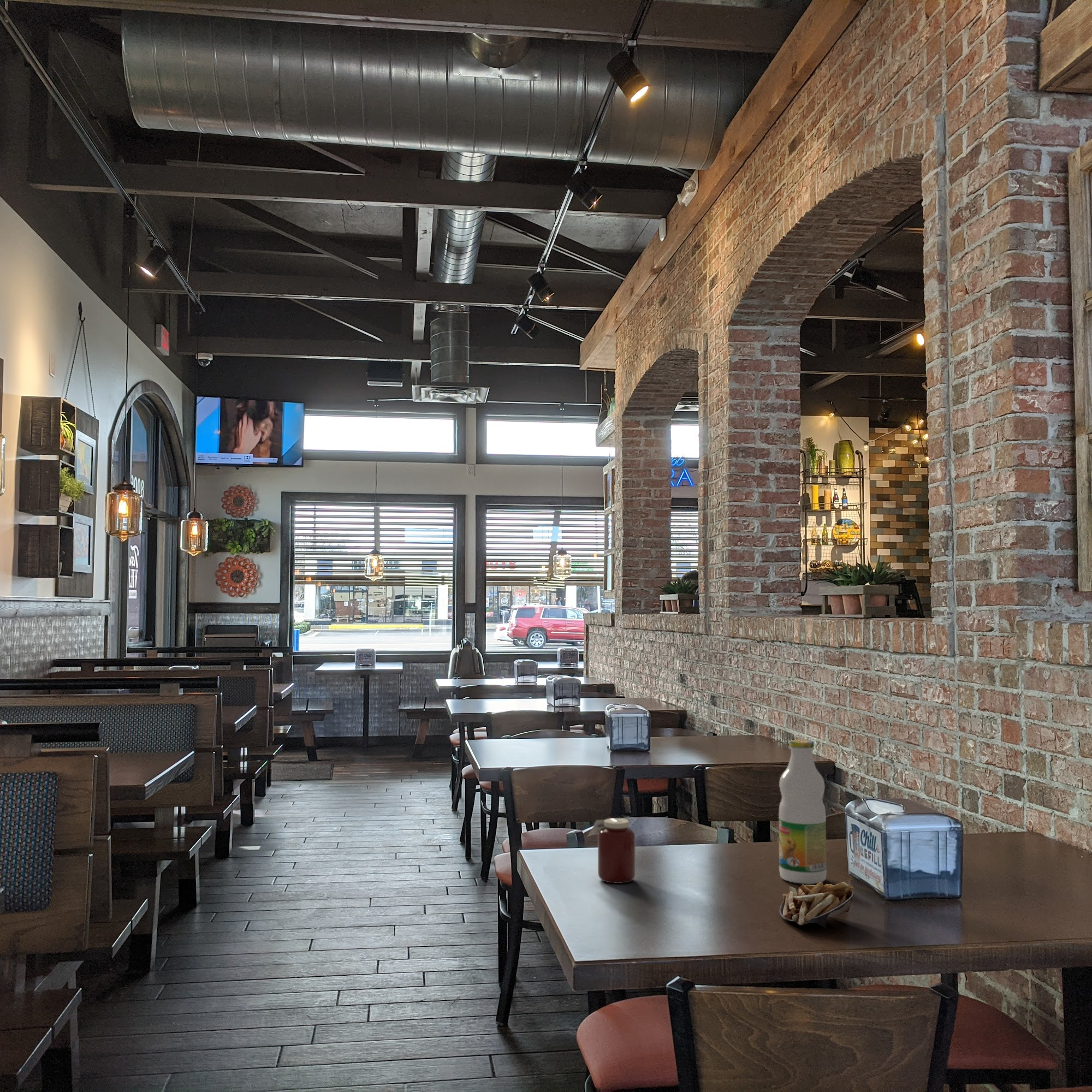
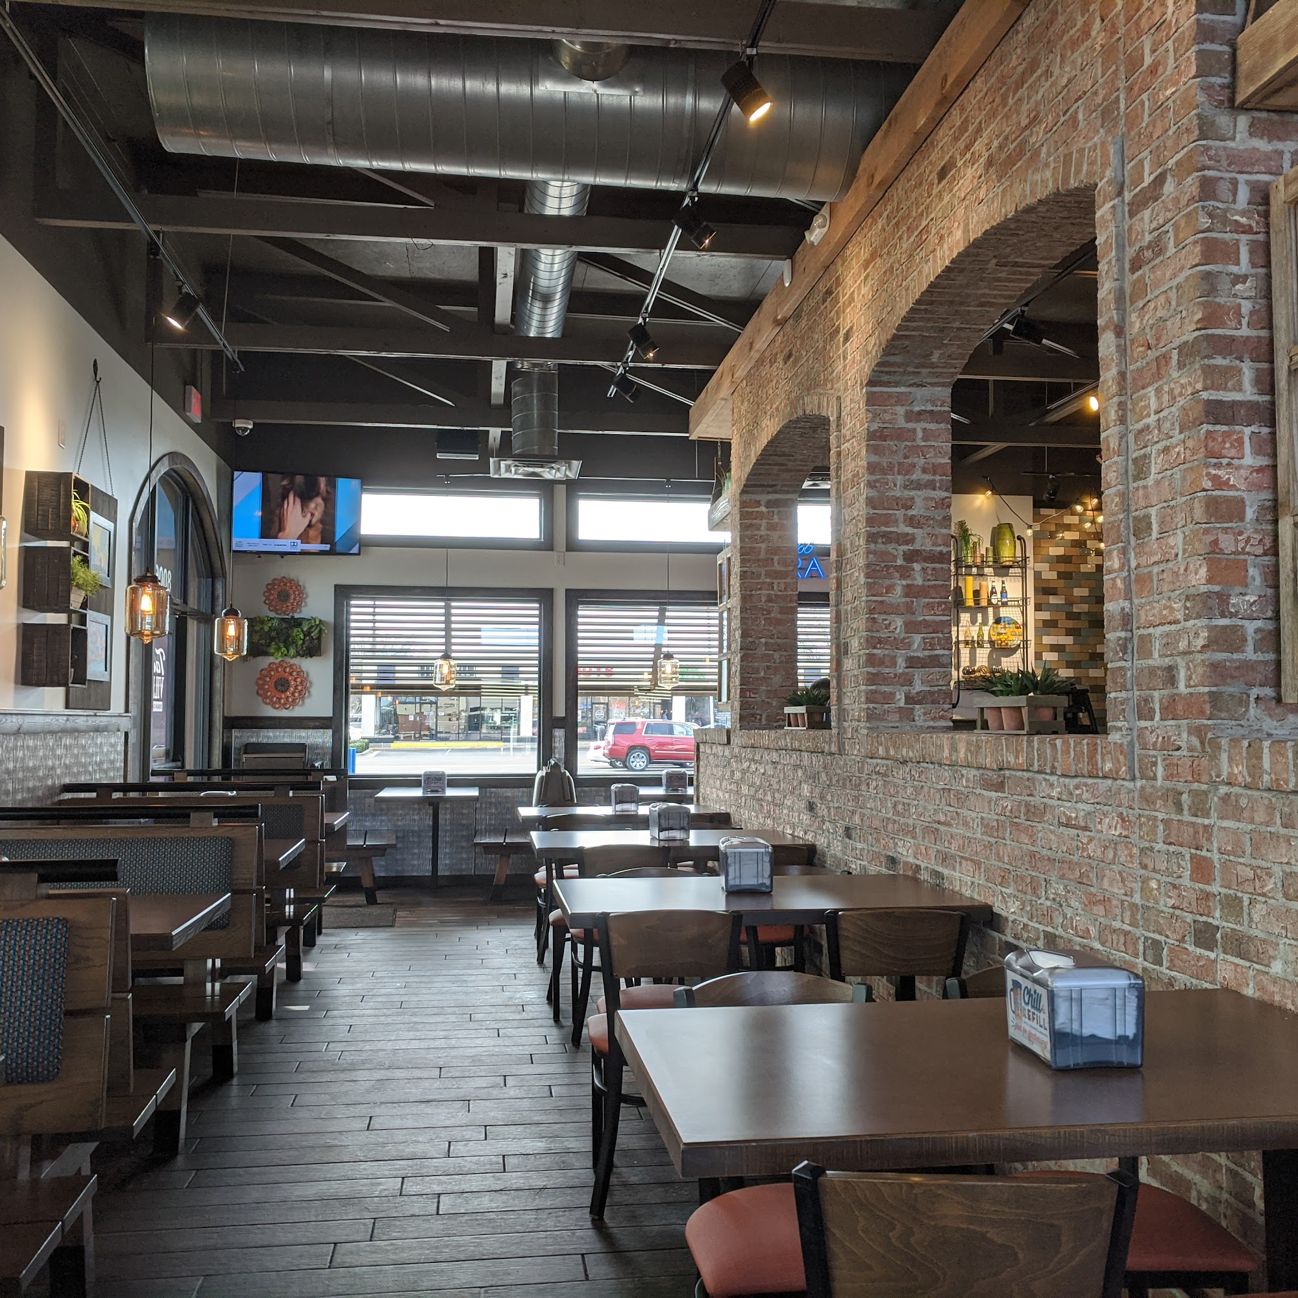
- french fries [779,882,855,930]
- bottle [778,739,827,885]
- jar [586,816,636,884]
